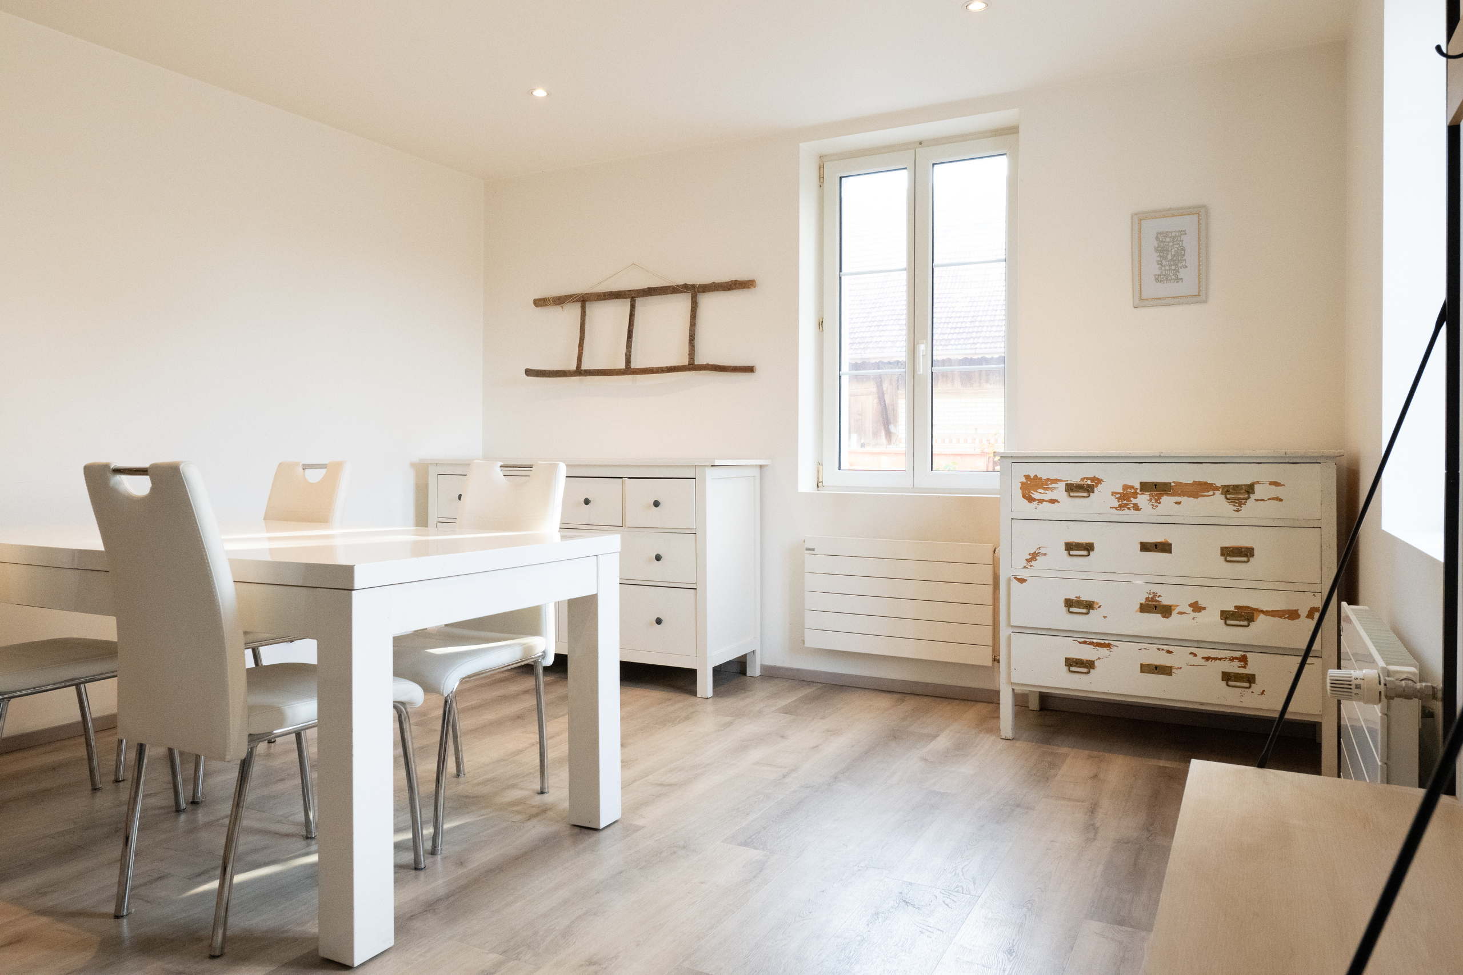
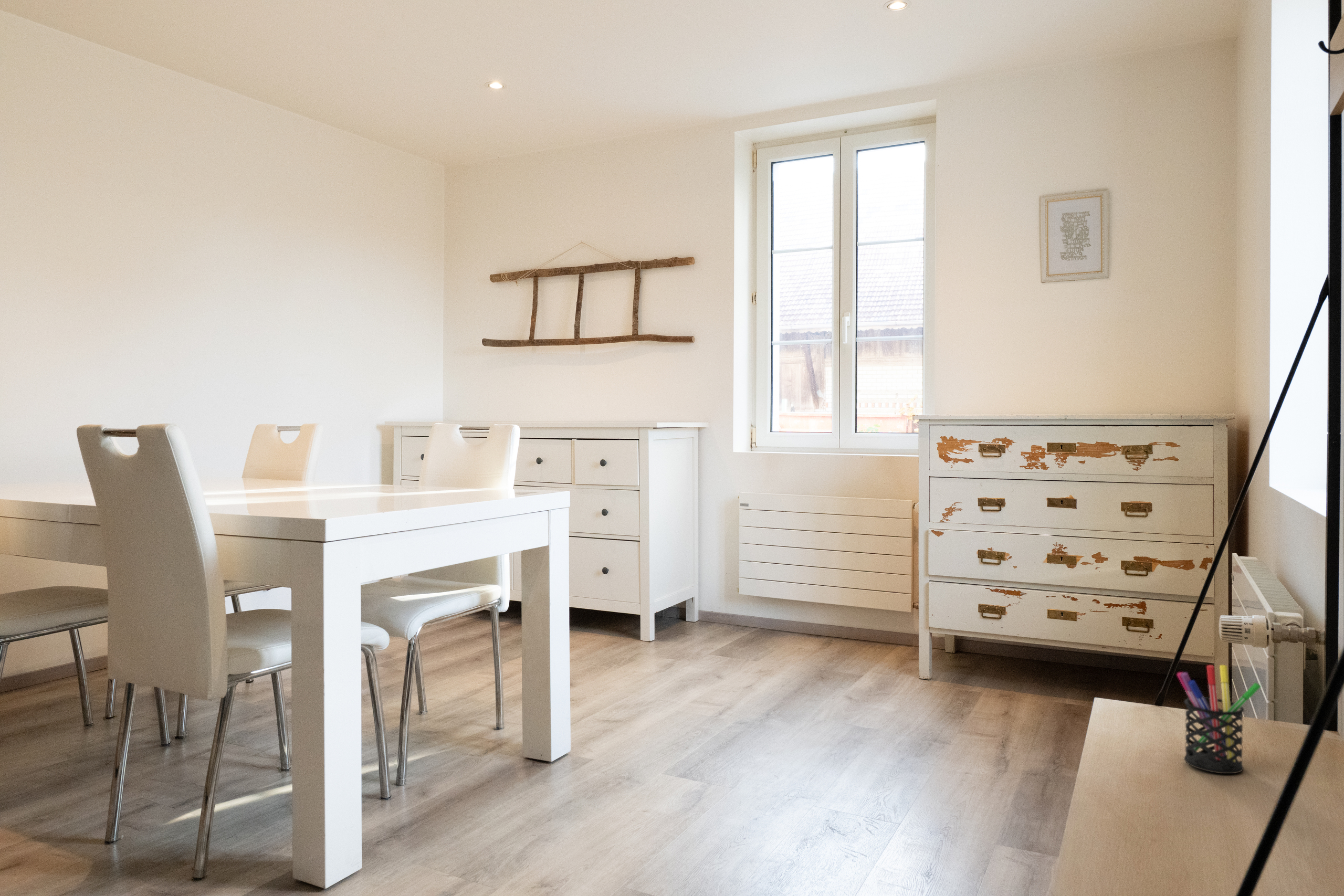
+ pen holder [1177,665,1262,774]
